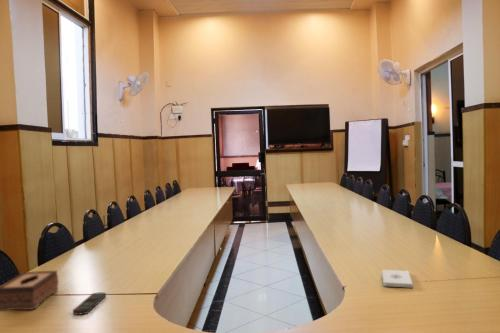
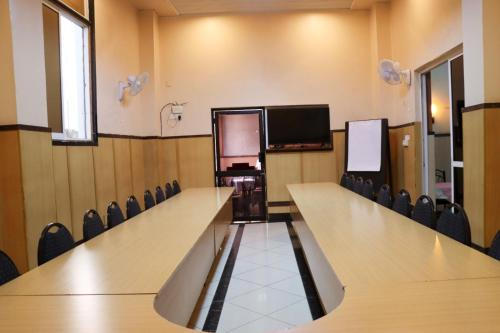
- remote control [72,292,107,315]
- tissue box [0,270,59,312]
- notepad [381,269,414,289]
